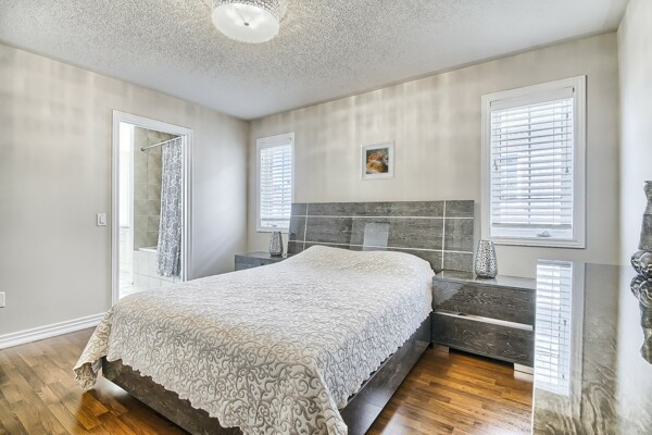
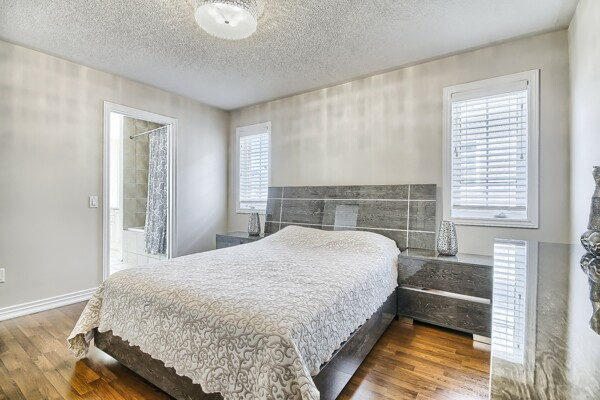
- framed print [360,139,396,182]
